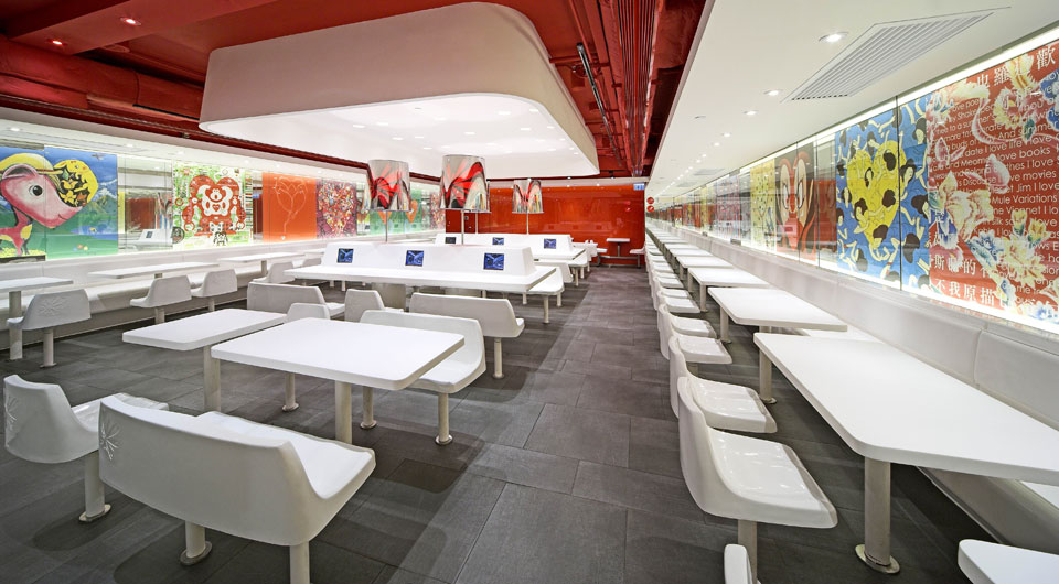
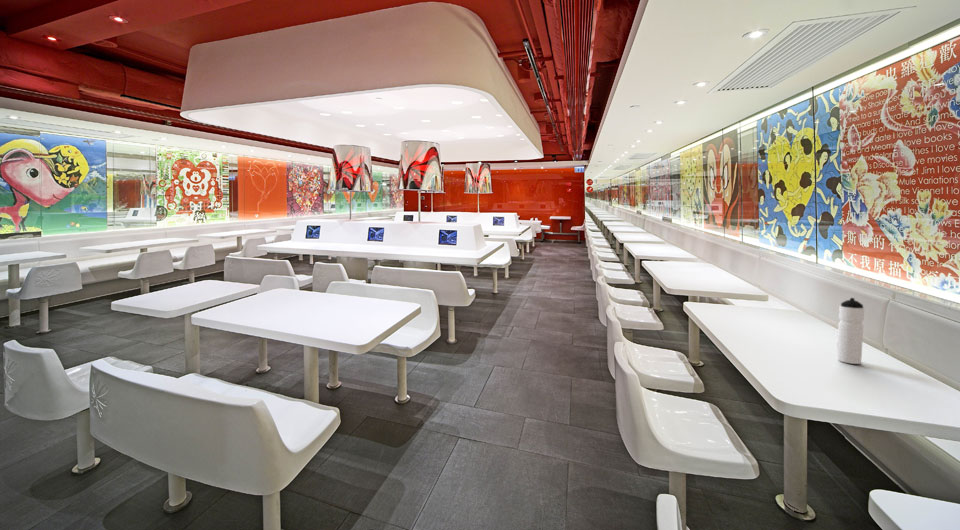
+ water bottle [835,297,866,365]
